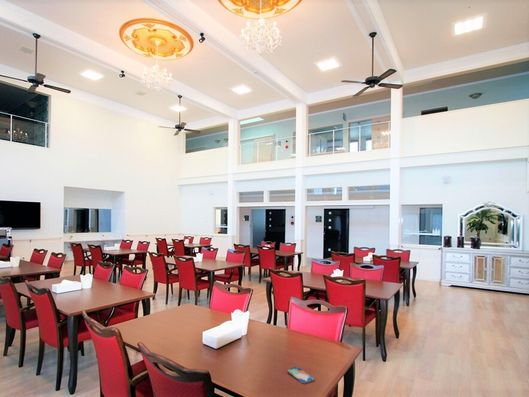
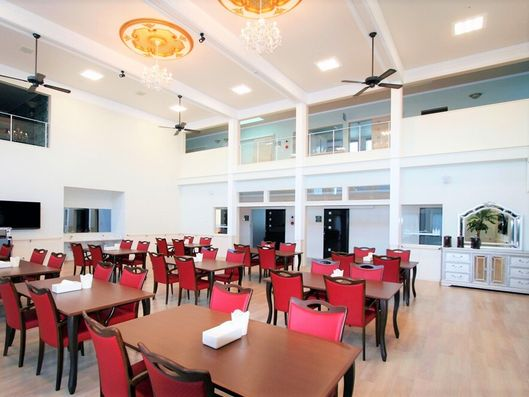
- smartphone [286,366,316,385]
